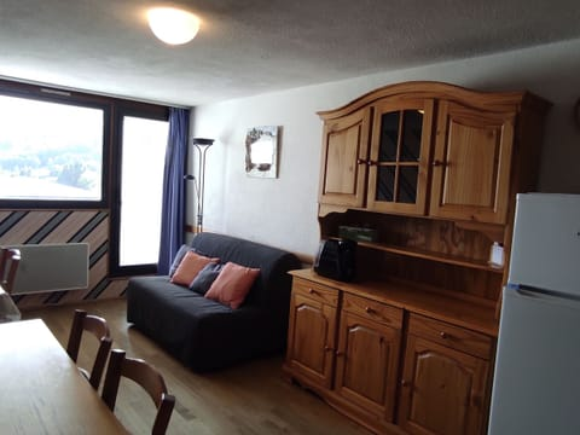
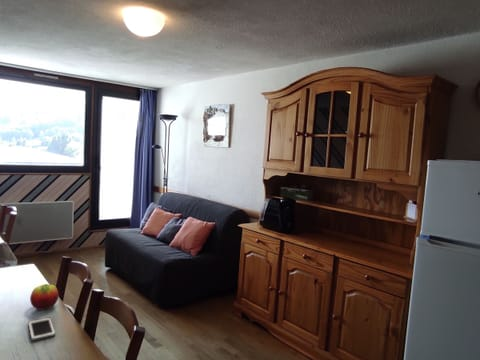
+ cell phone [27,317,56,342]
+ fruit [29,283,60,311]
